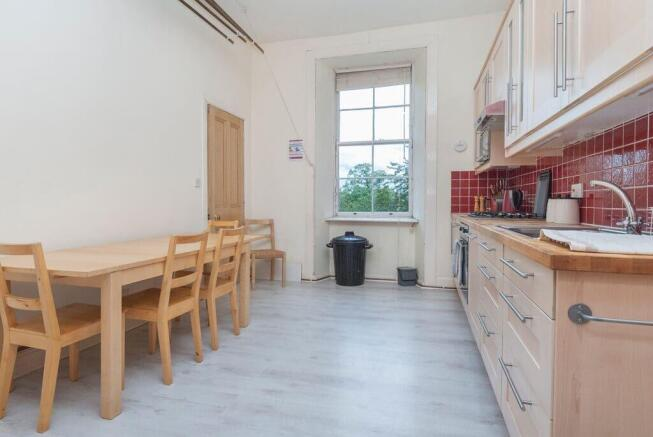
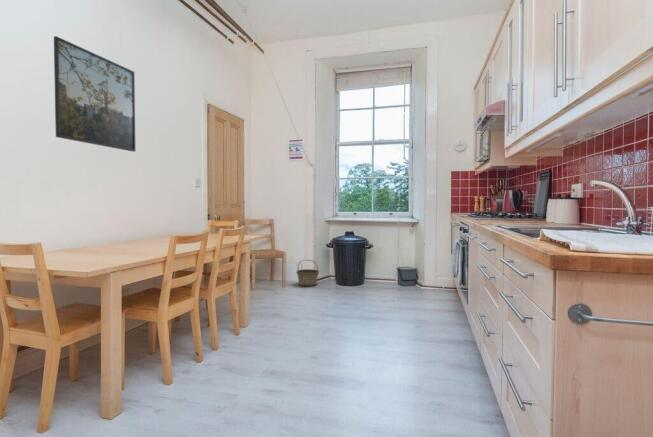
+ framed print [53,35,137,153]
+ basket [295,259,320,287]
